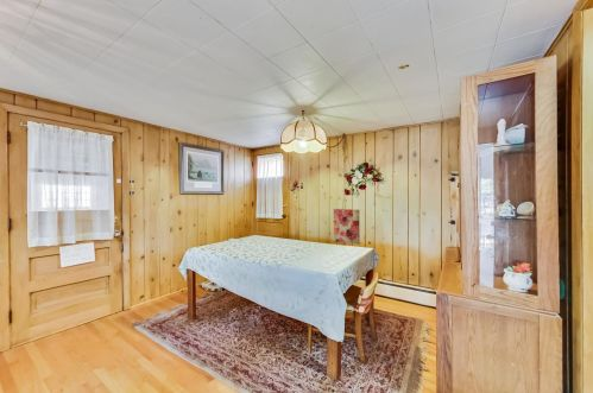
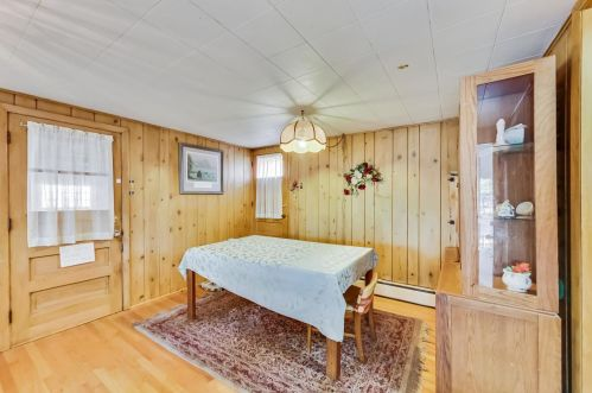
- wall art [333,208,361,246]
